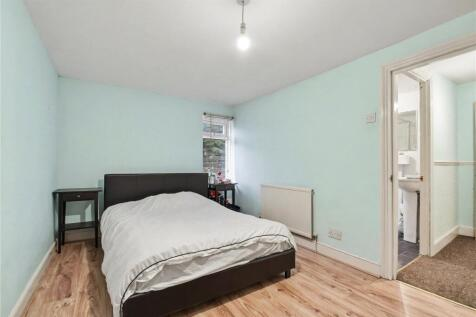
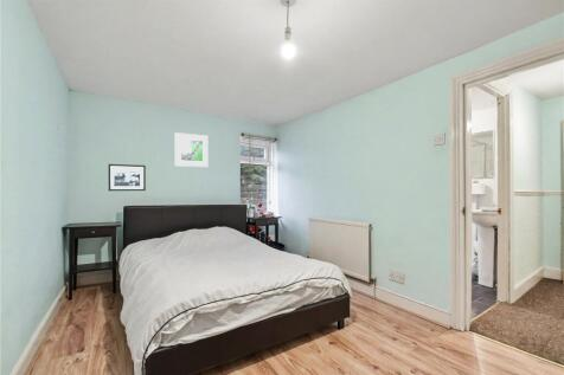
+ picture frame [107,163,147,192]
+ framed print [174,131,210,168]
